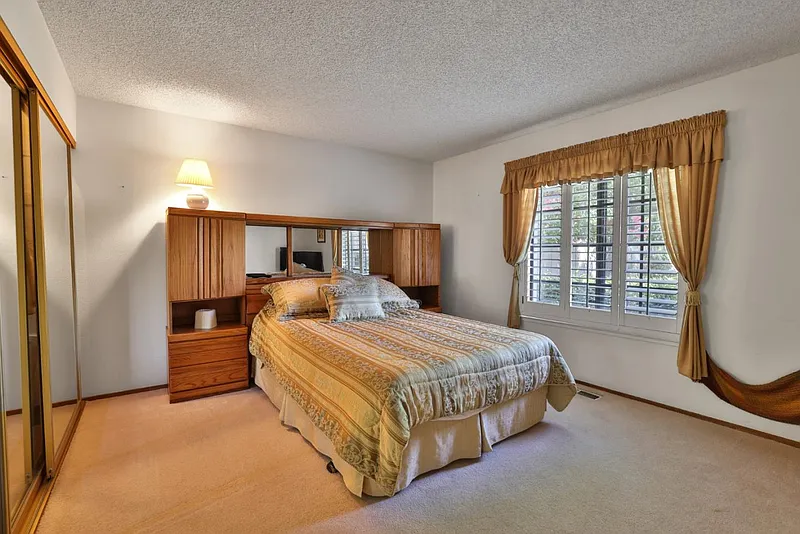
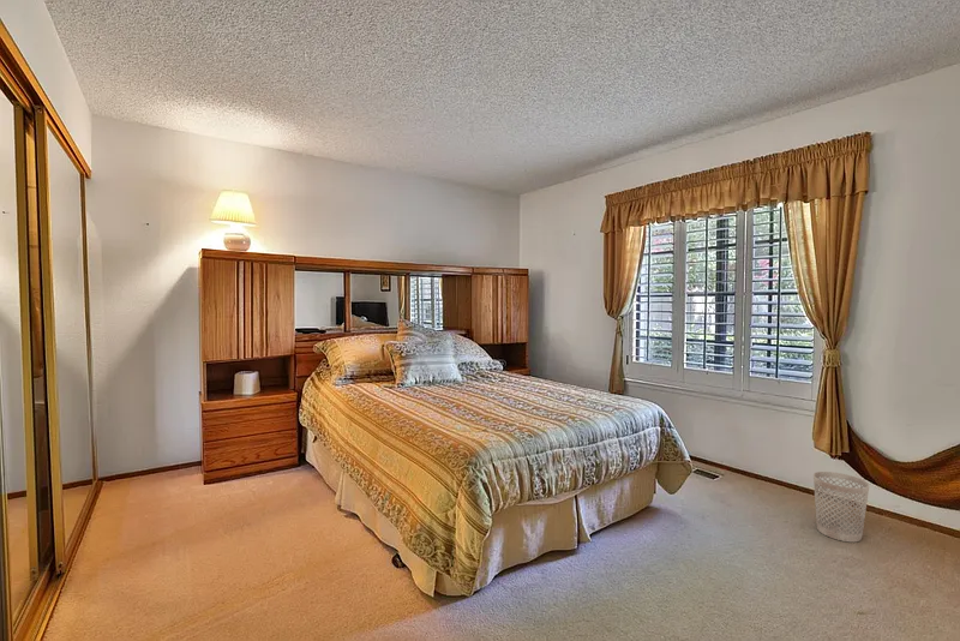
+ wastebasket [812,471,870,543]
